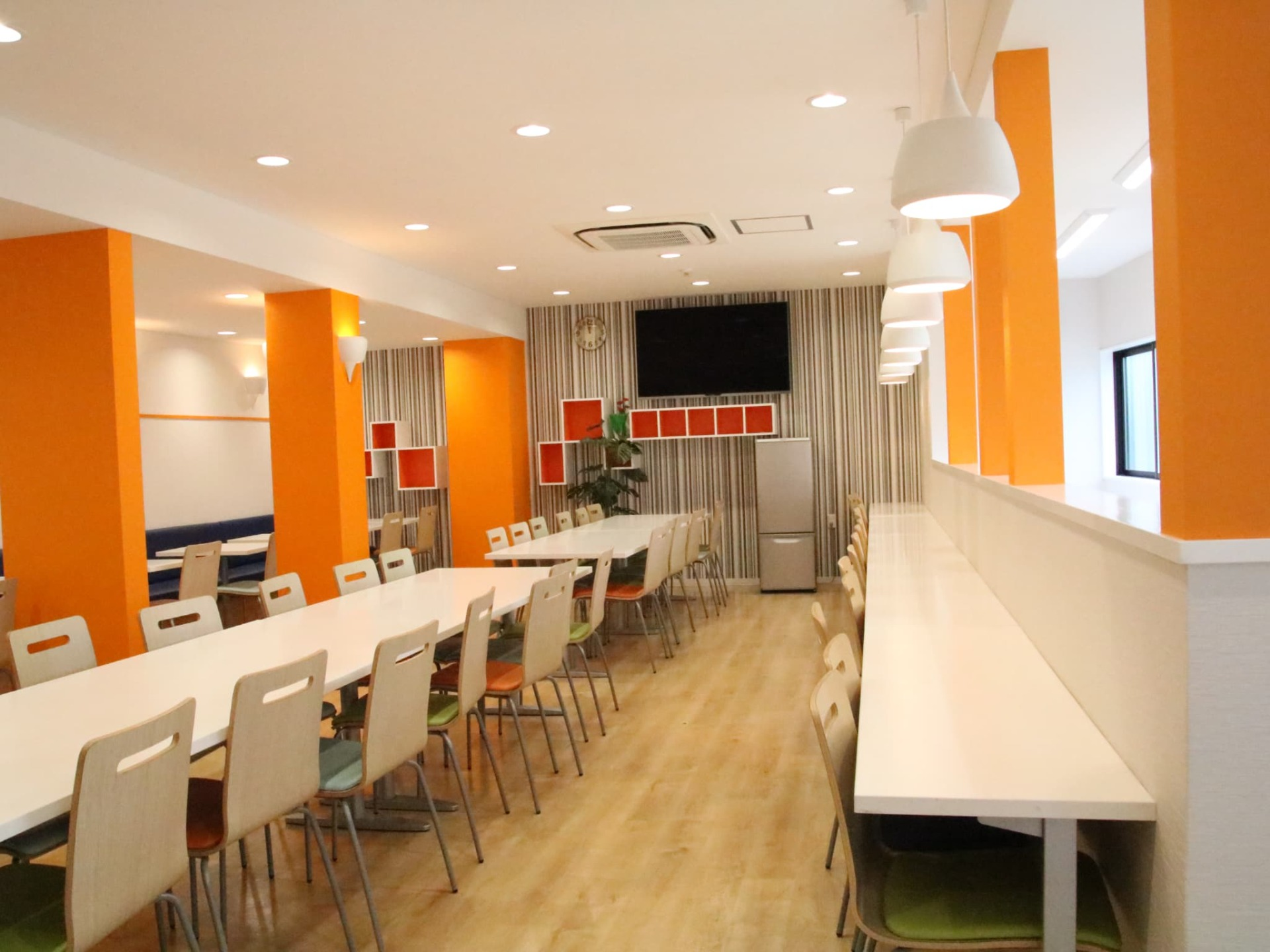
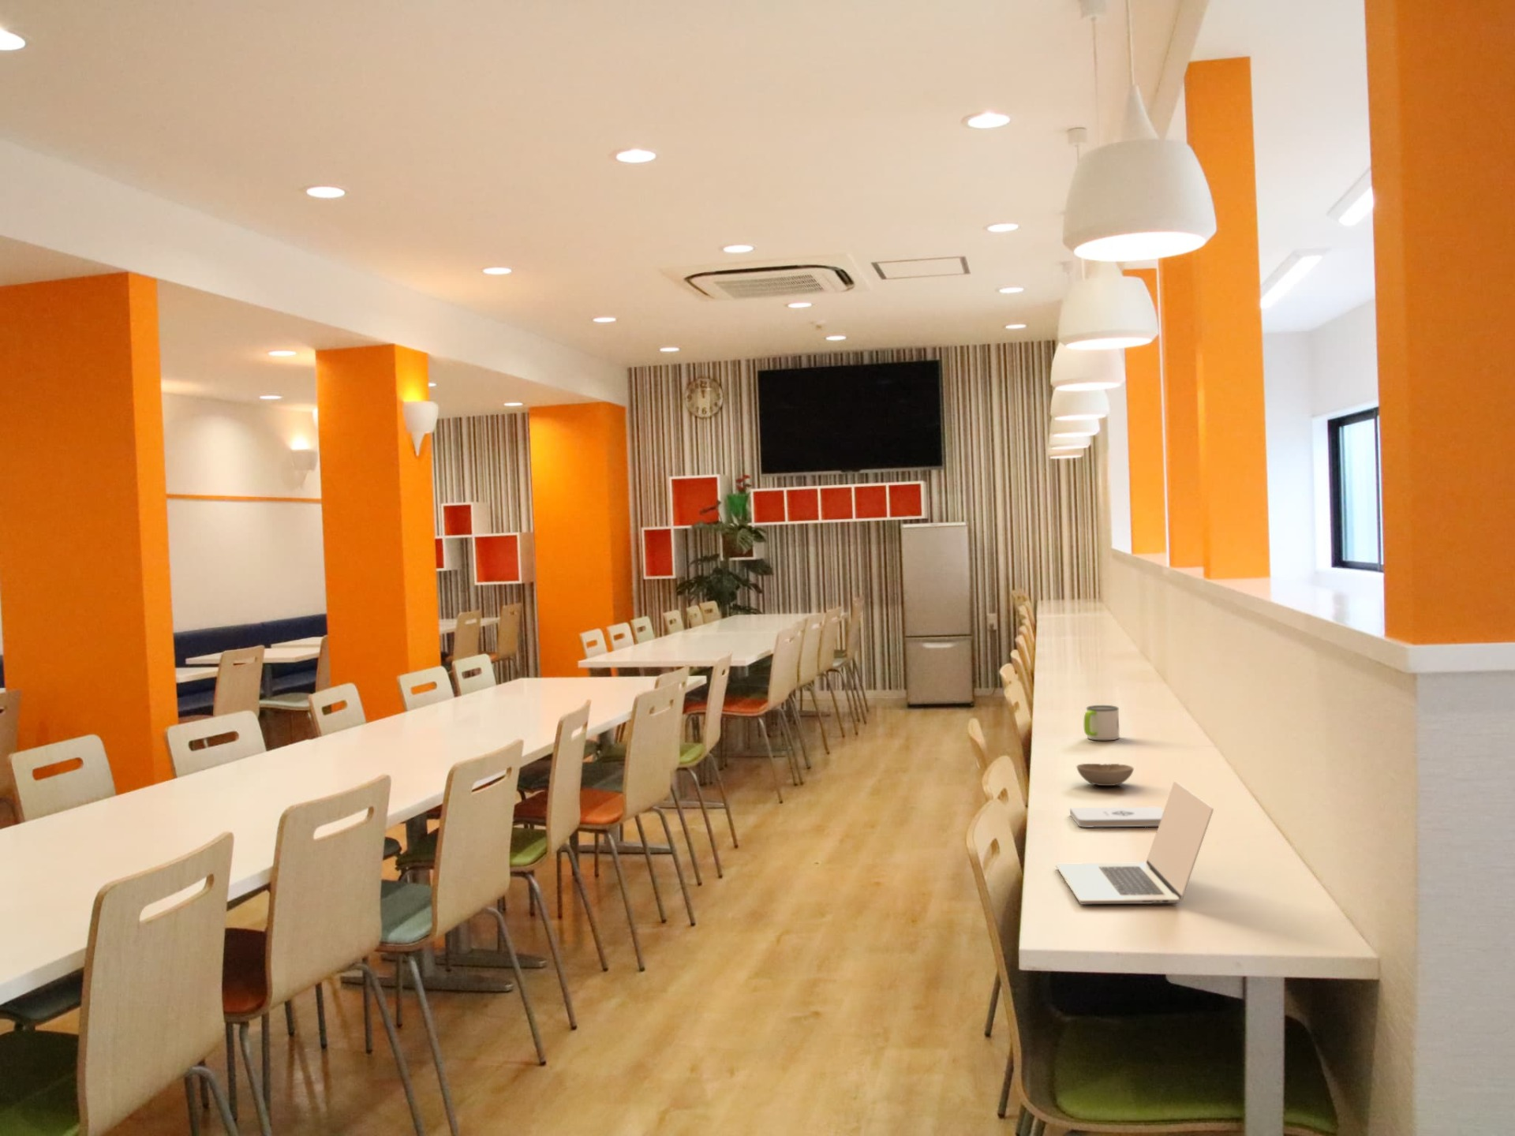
+ bowl [1076,763,1134,786]
+ mug [1083,704,1120,741]
+ laptop [1055,780,1214,906]
+ notepad [1069,807,1164,828]
